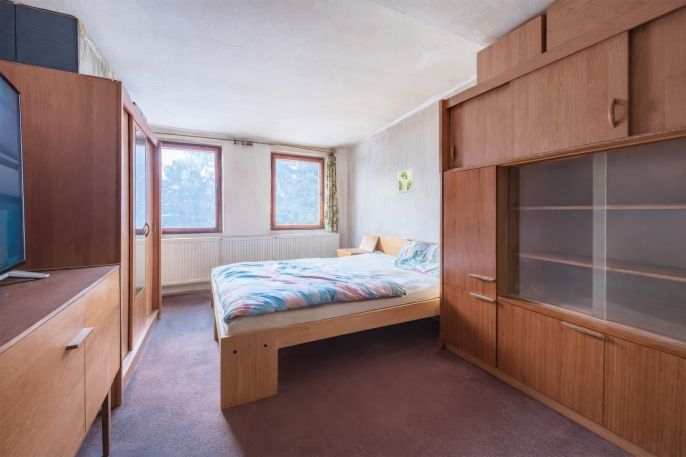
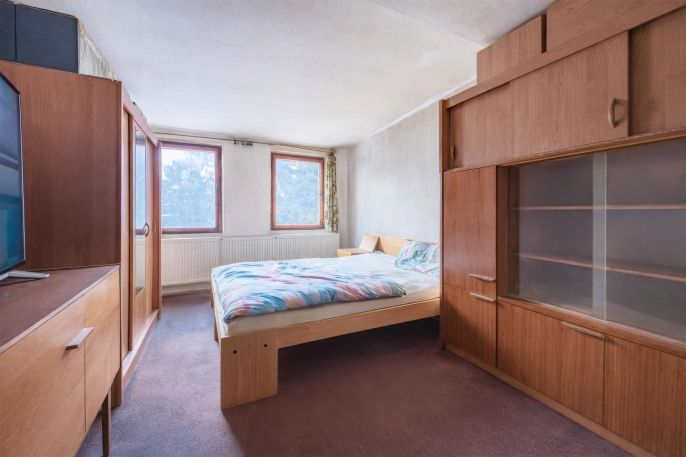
- wall art [397,167,415,194]
